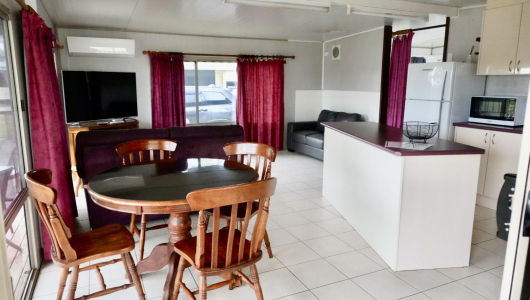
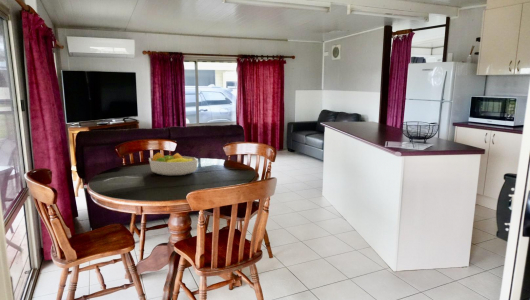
+ fruit bowl [148,151,199,176]
